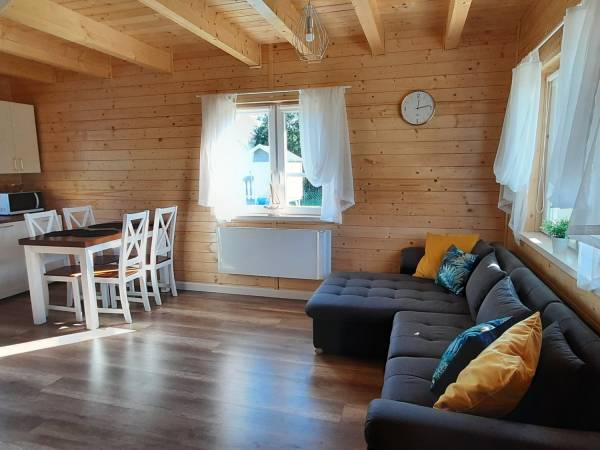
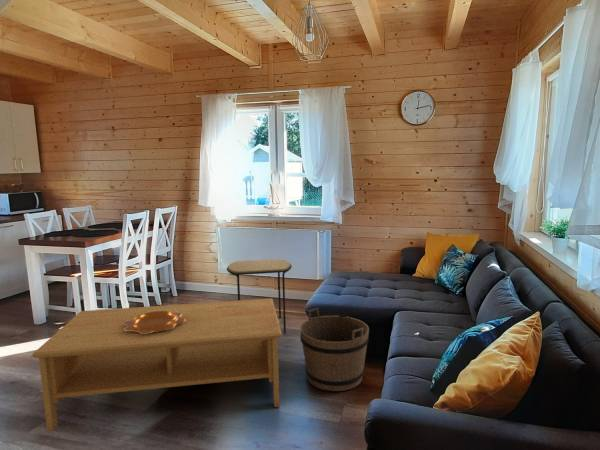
+ decorative bowl [124,311,185,334]
+ side table [226,258,293,334]
+ coffee table [30,297,283,433]
+ bucket [299,307,370,392]
